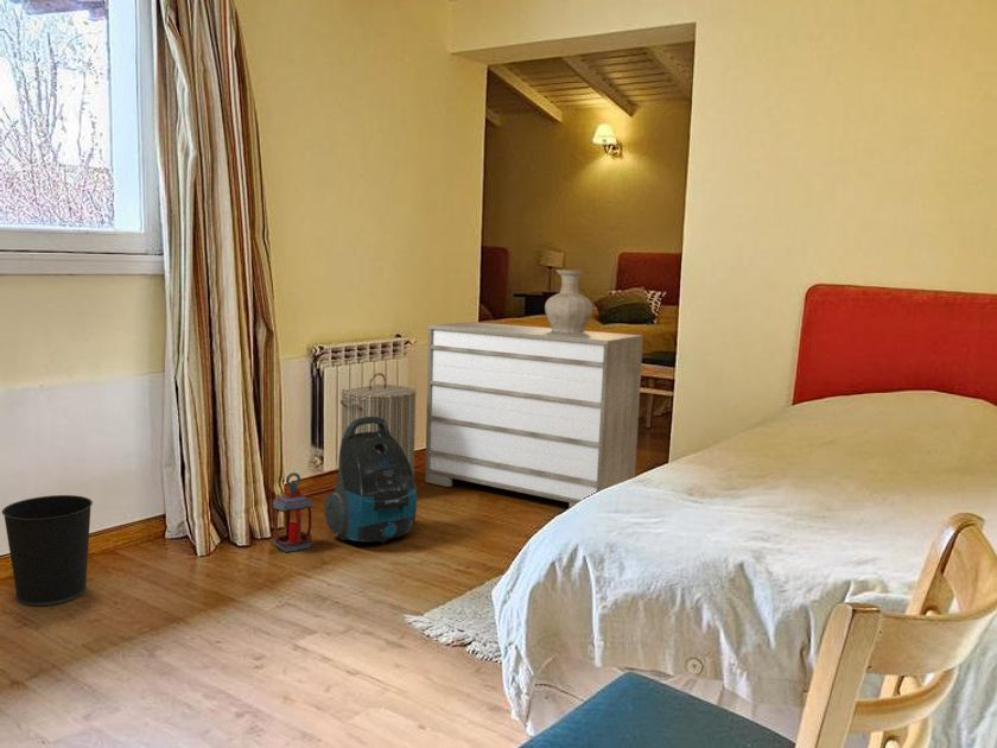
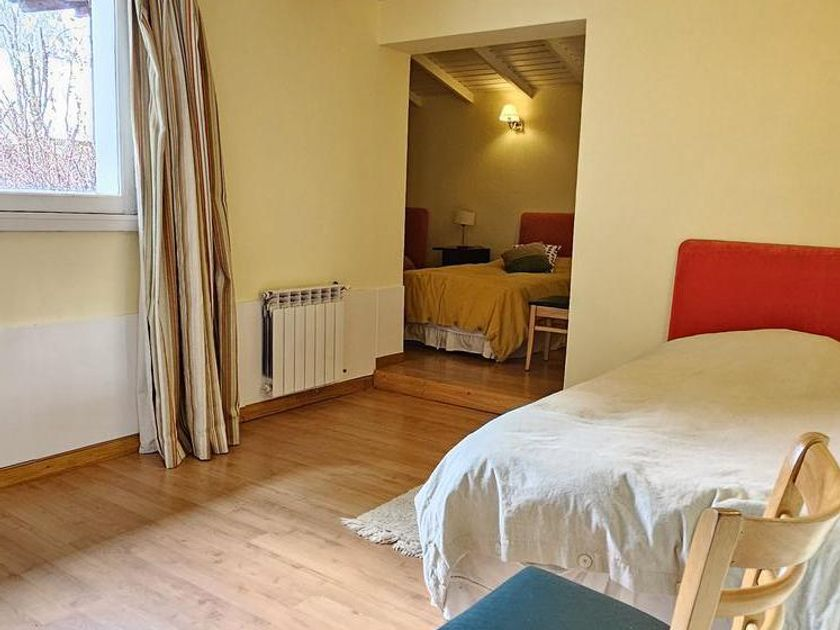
- vase [544,268,593,332]
- dresser [424,321,644,508]
- vacuum cleaner [323,417,418,544]
- wastebasket [1,494,94,607]
- laundry hamper [339,372,418,476]
- lantern [272,471,315,553]
